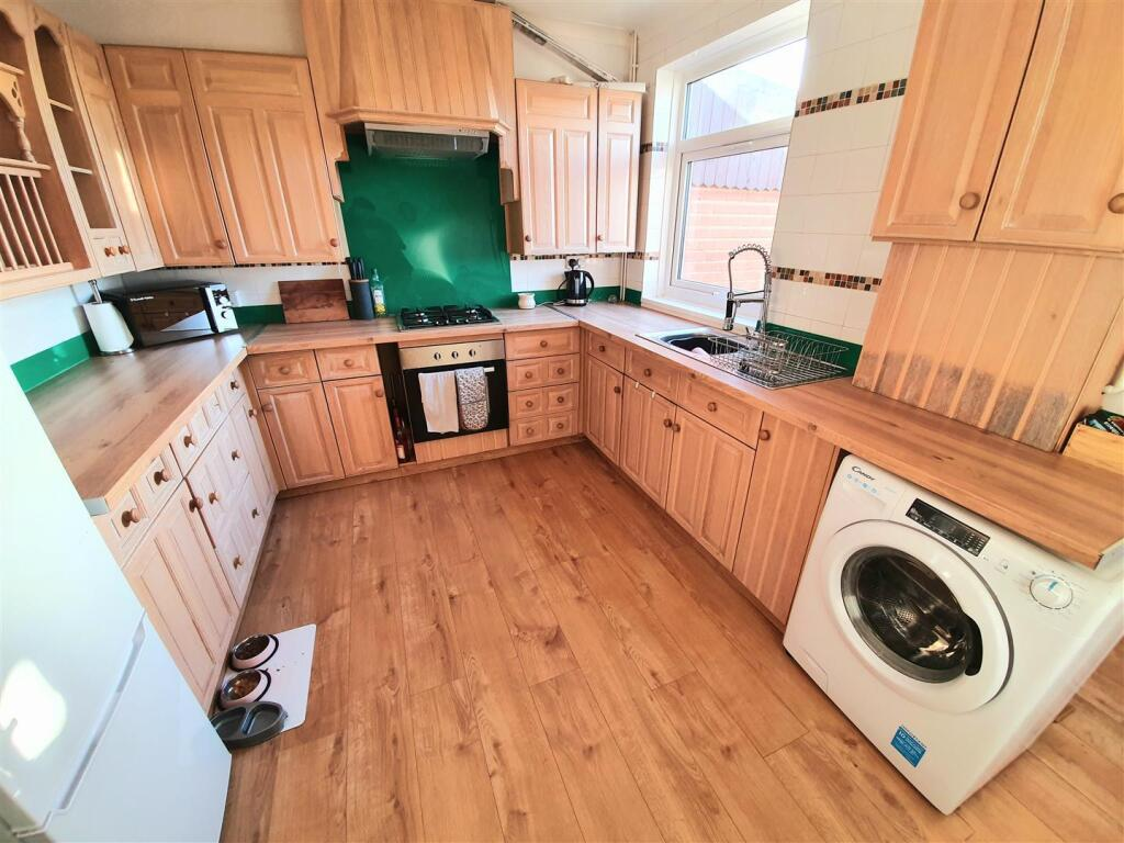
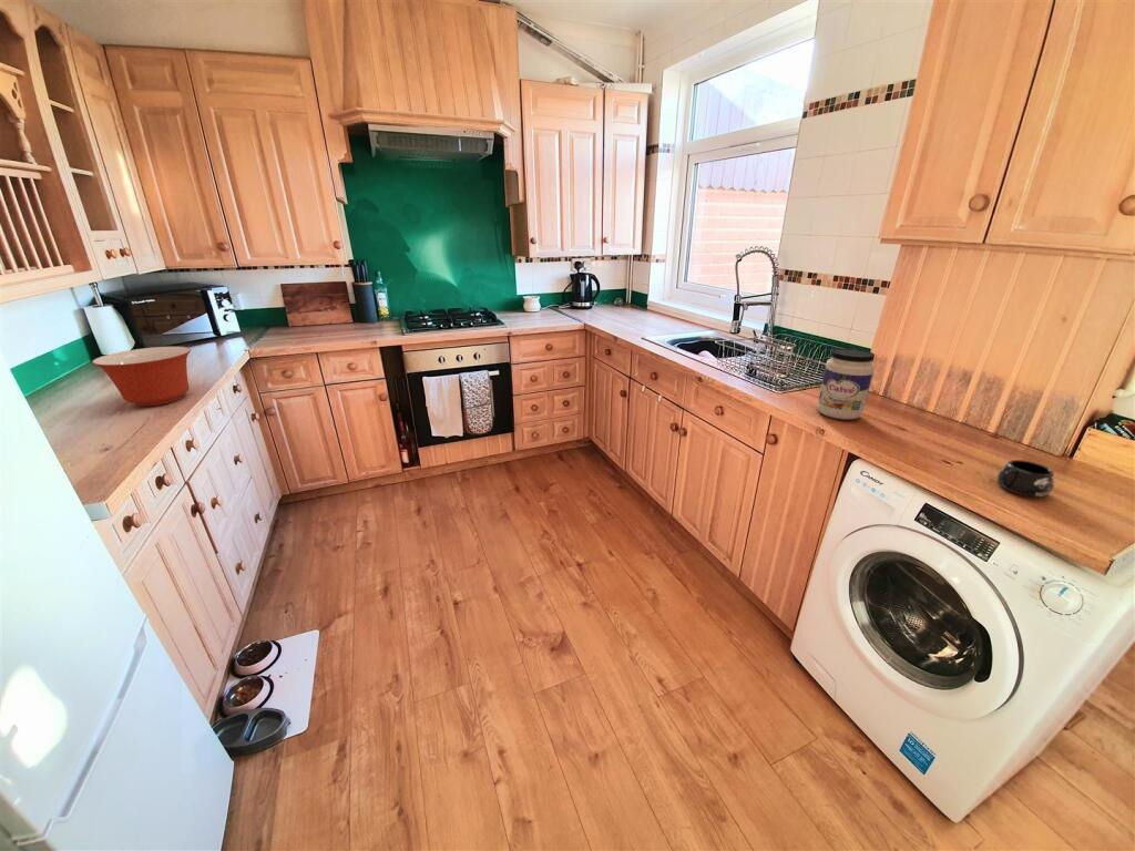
+ mixing bowl [91,346,192,408]
+ jar [816,347,876,421]
+ mug [996,459,1055,499]
